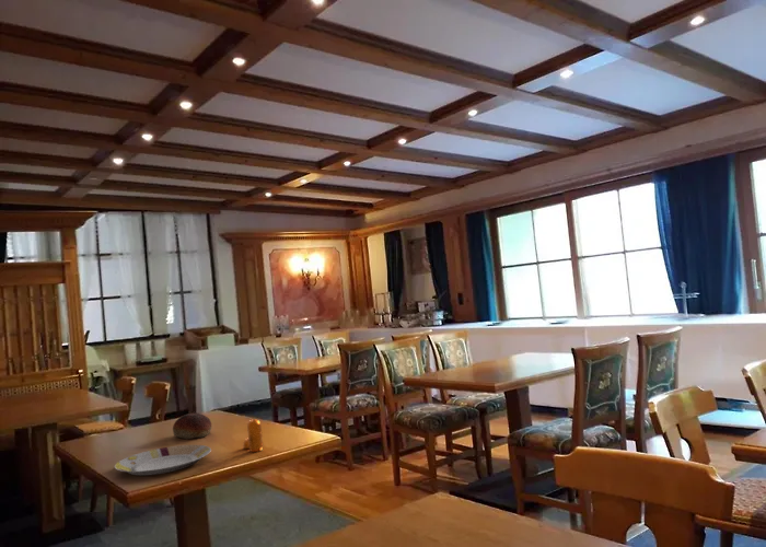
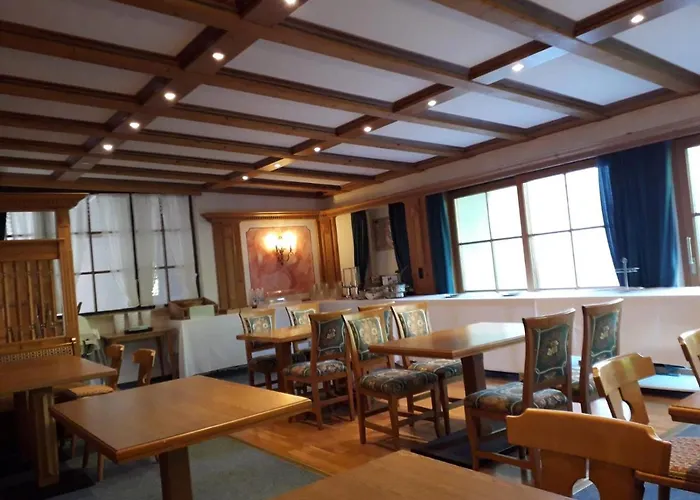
- pepper shaker [242,418,264,453]
- bread roll [172,411,213,440]
- plate [114,444,212,476]
